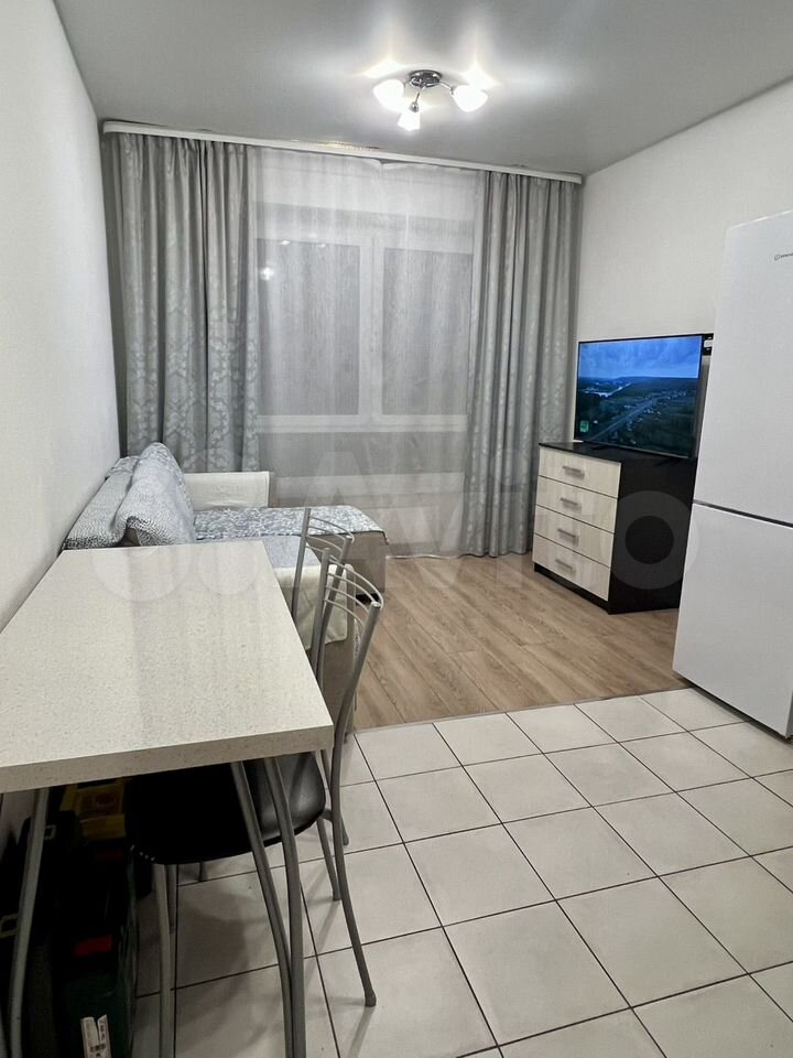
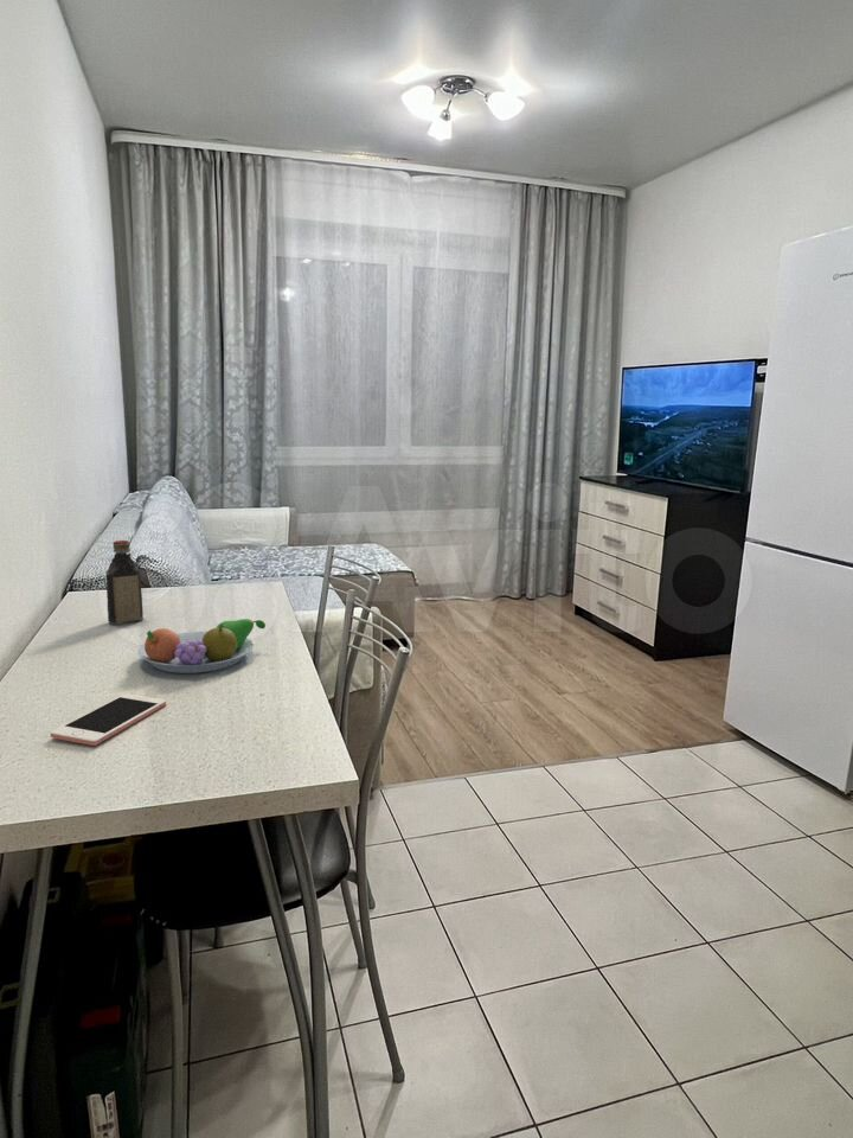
+ cell phone [50,692,167,747]
+ fruit bowl [137,618,267,675]
+ bottle [105,539,145,626]
